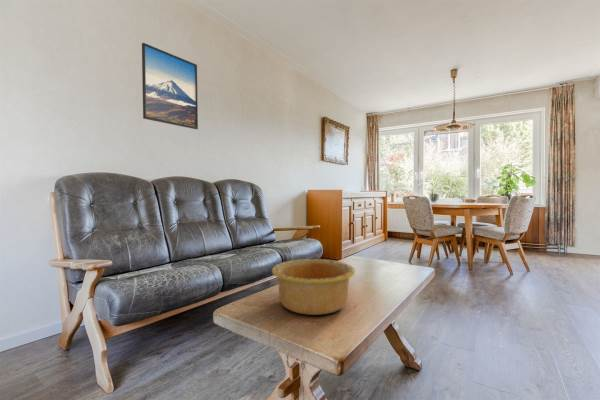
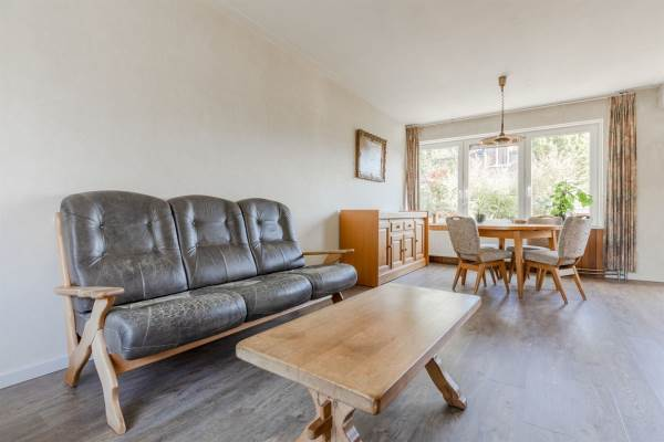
- bowl [271,258,356,316]
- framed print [141,42,199,130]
